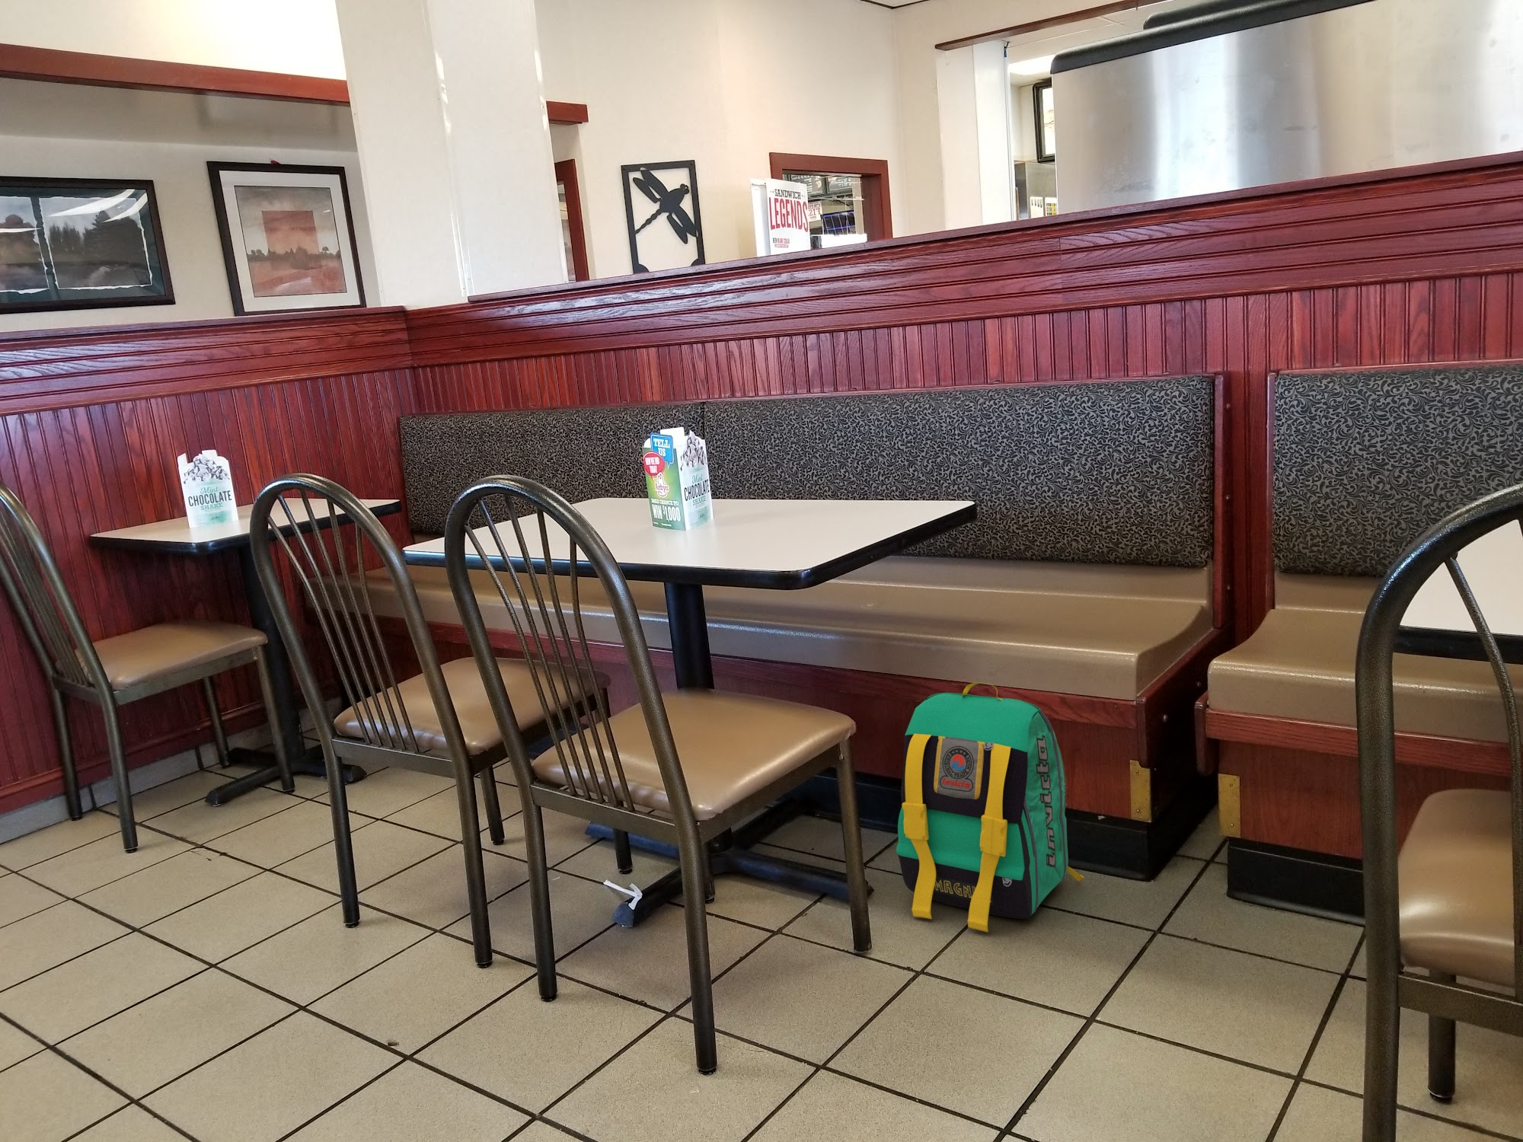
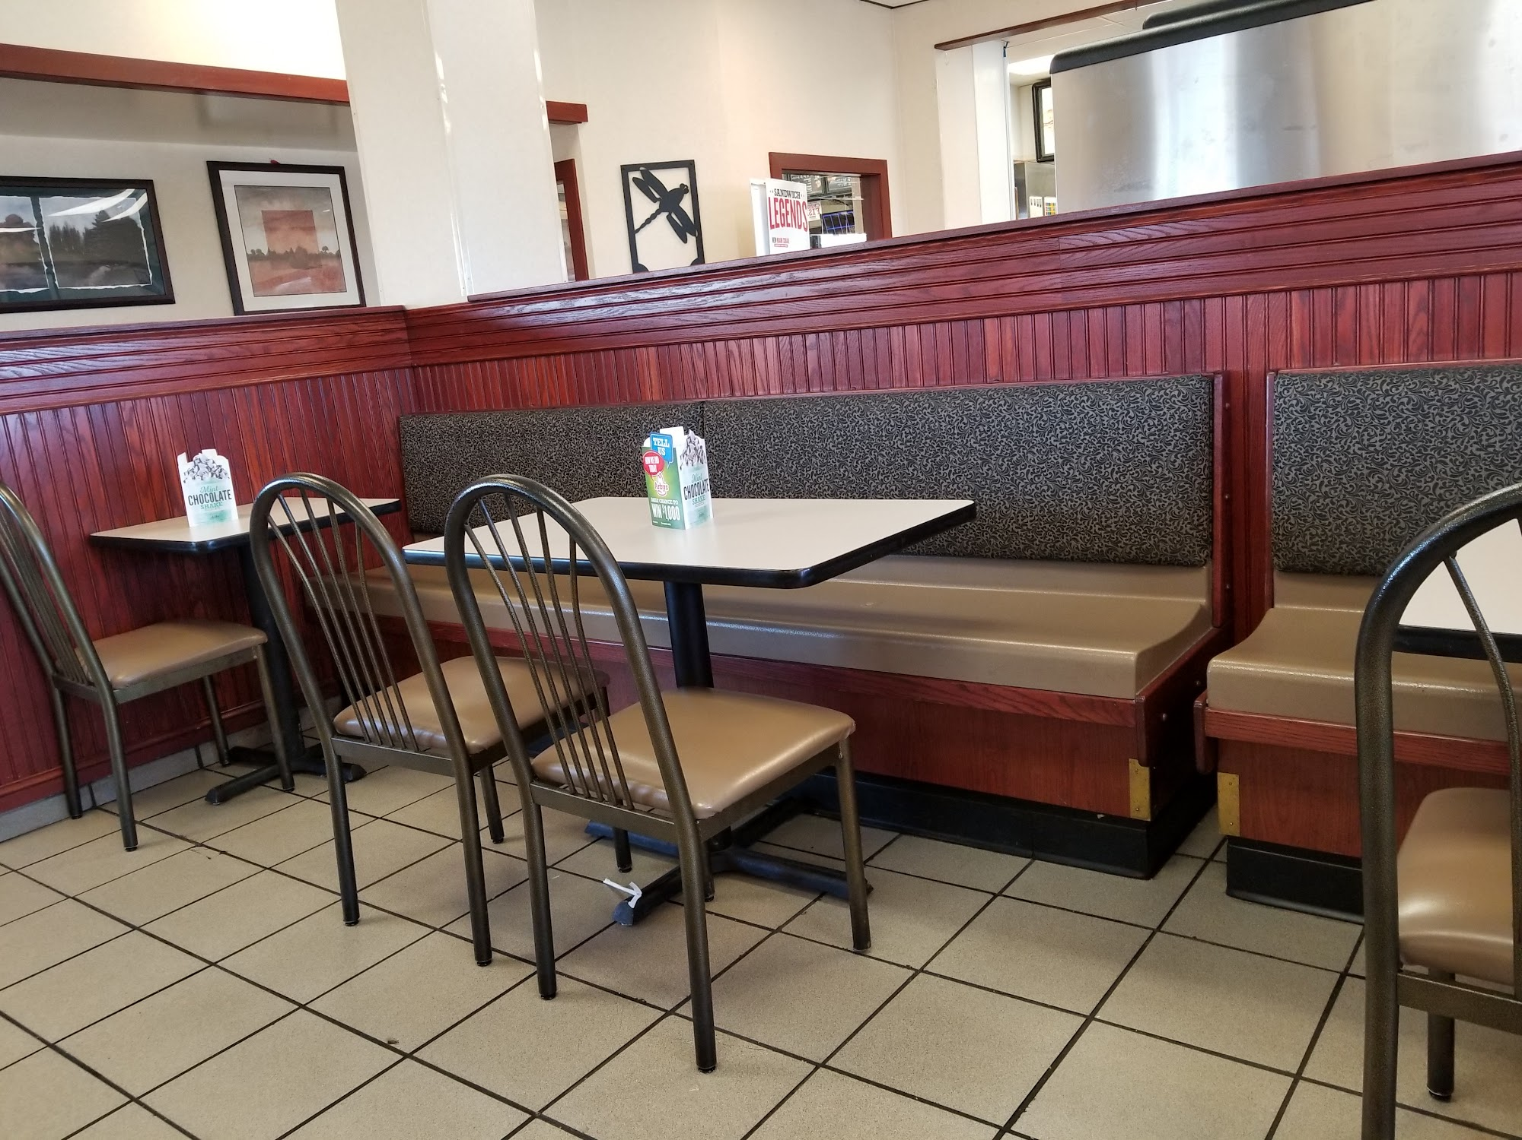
- backpack [896,681,1084,932]
